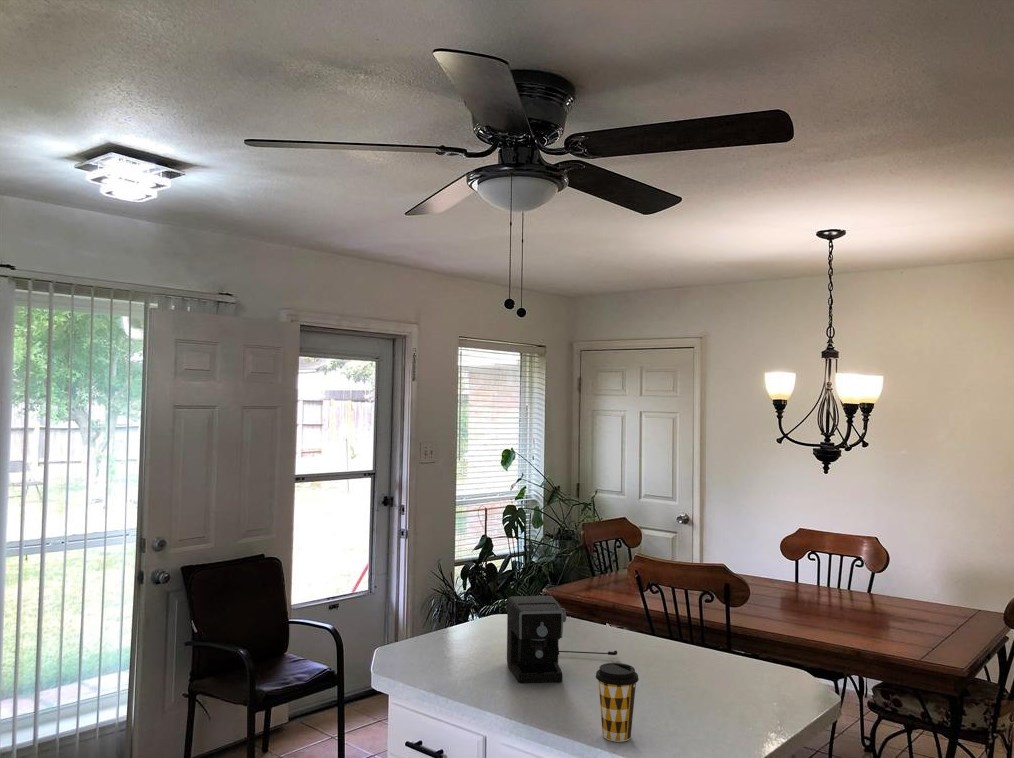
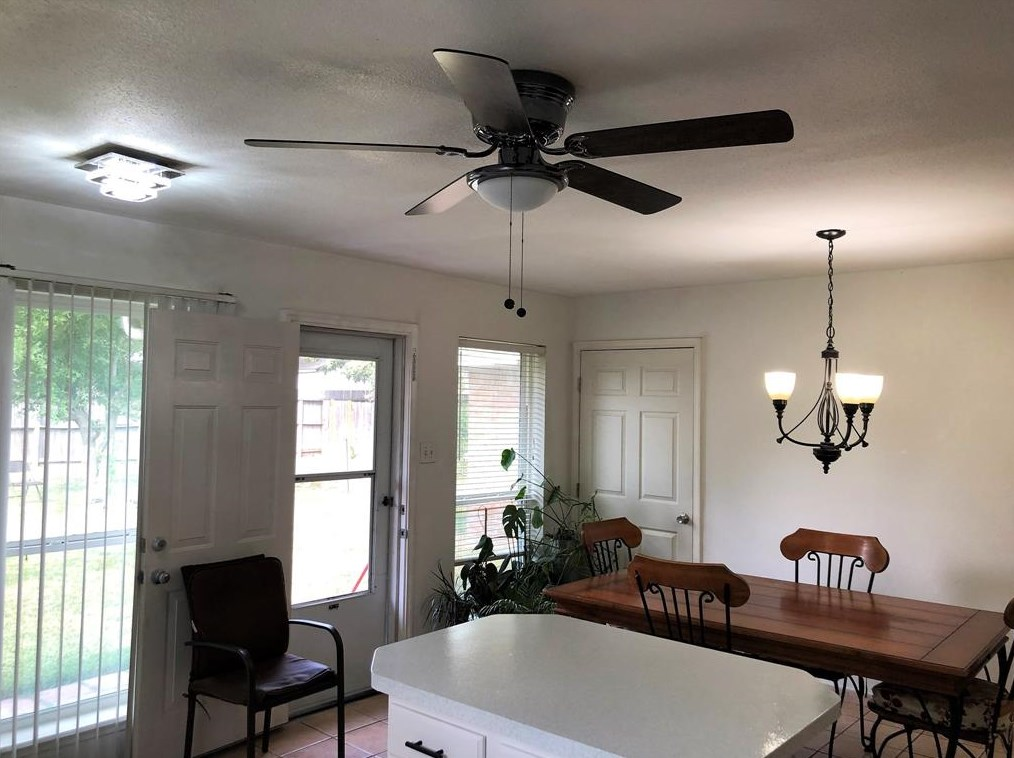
- coffee maker [506,595,618,684]
- coffee cup [595,662,640,743]
